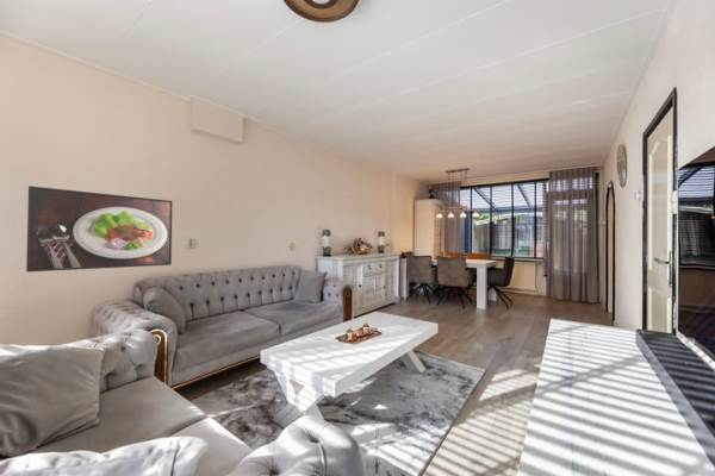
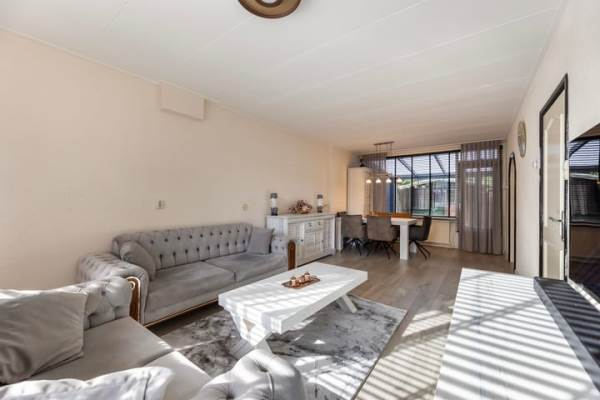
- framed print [25,184,174,273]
